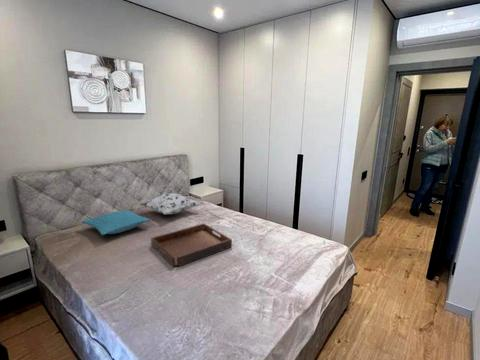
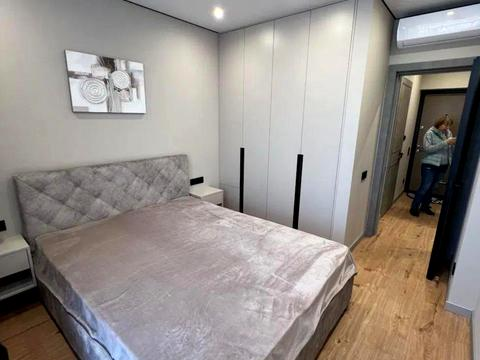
- pillow [81,209,152,236]
- decorative pillow [139,192,201,216]
- serving tray [150,223,233,268]
